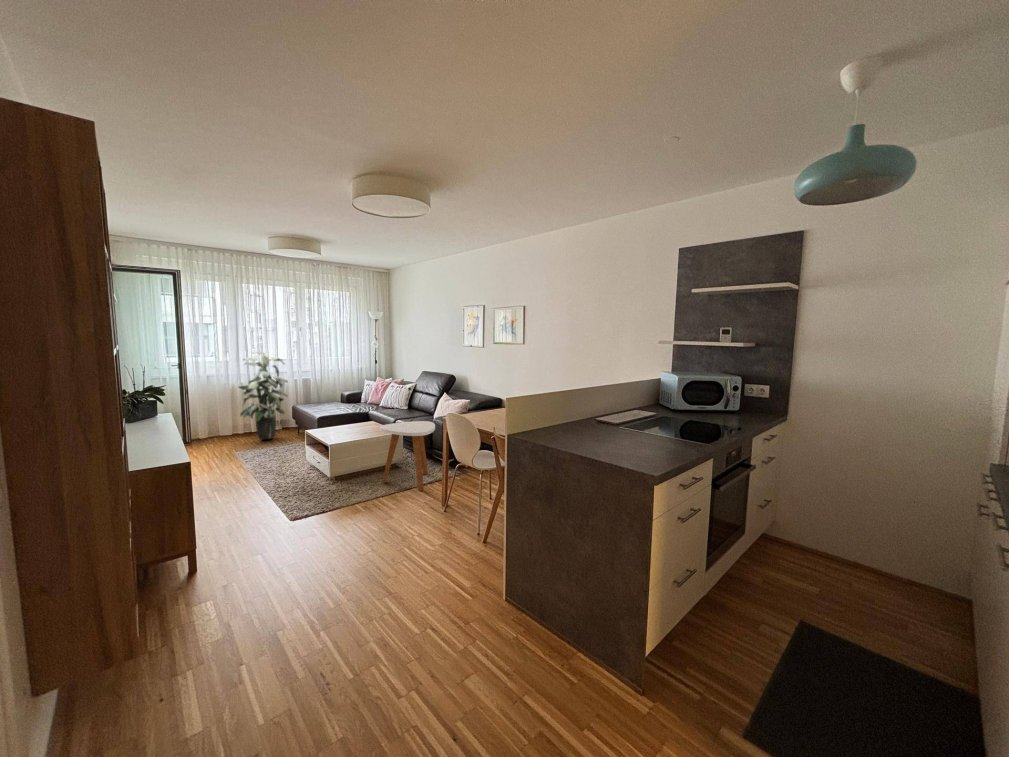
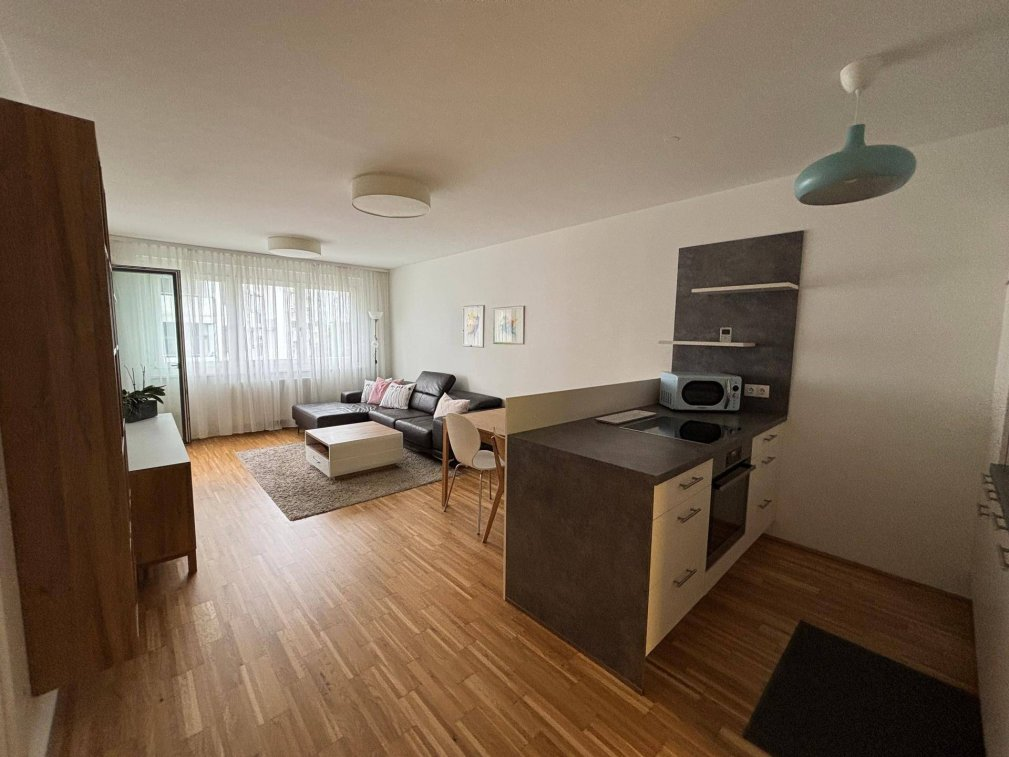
- indoor plant [237,350,289,441]
- side table [379,420,436,492]
